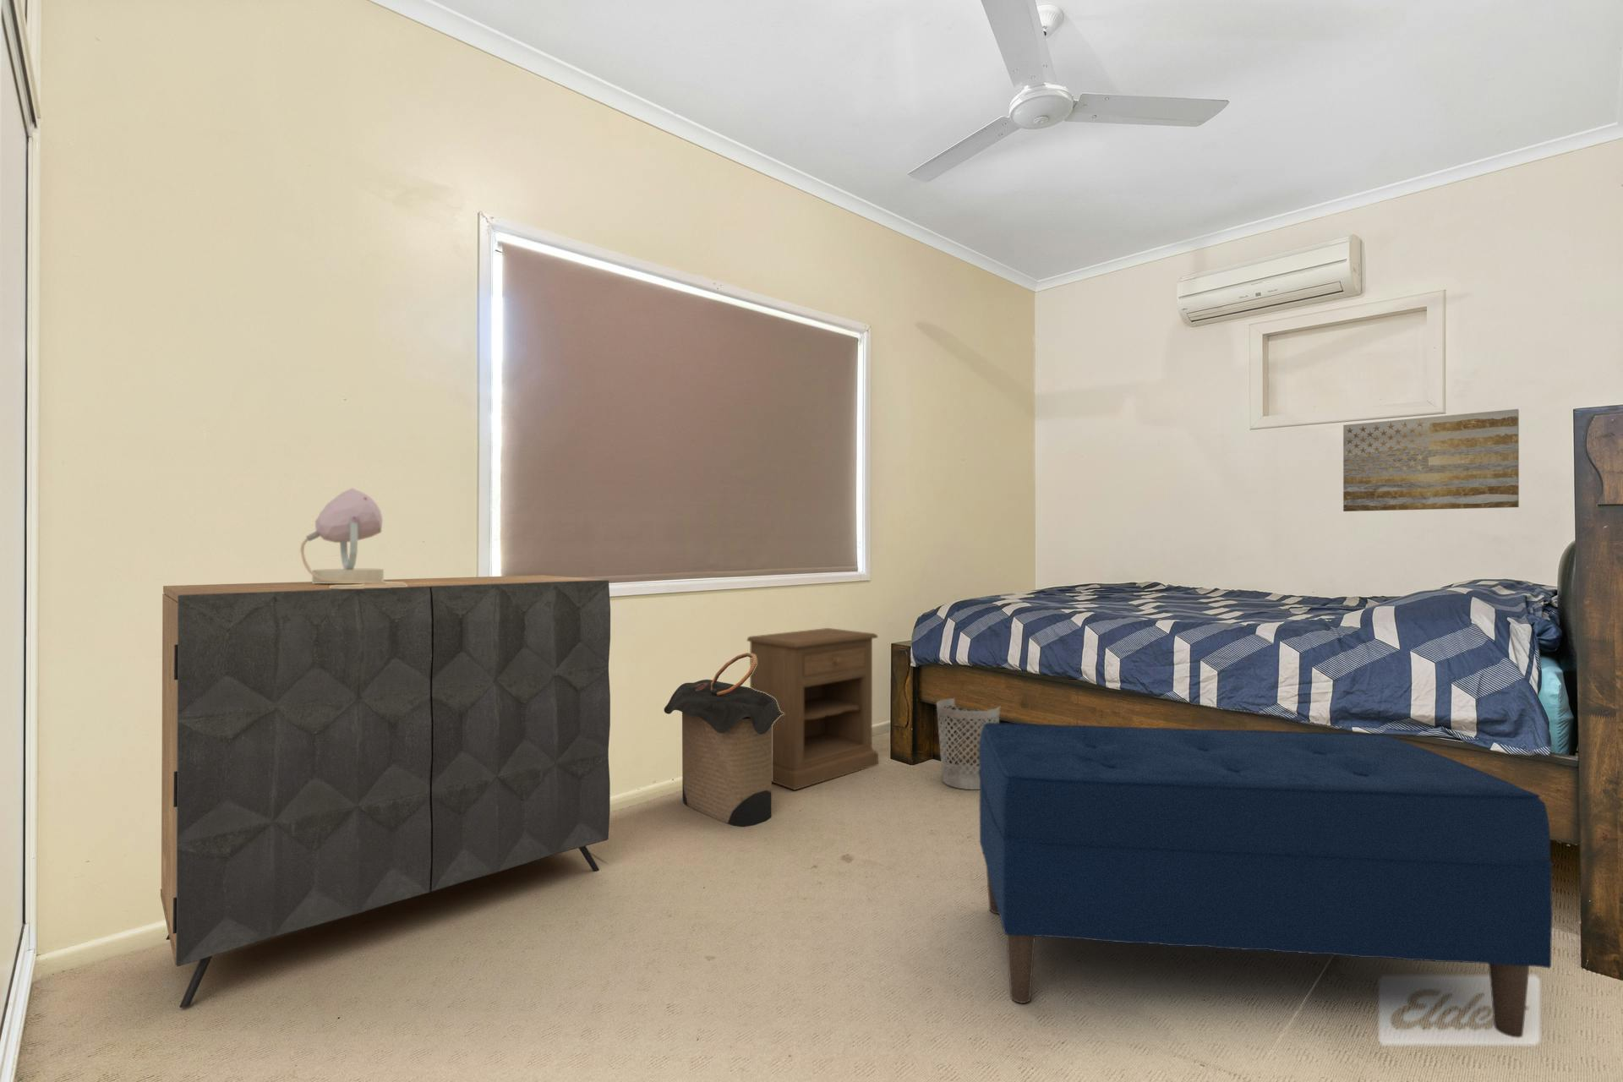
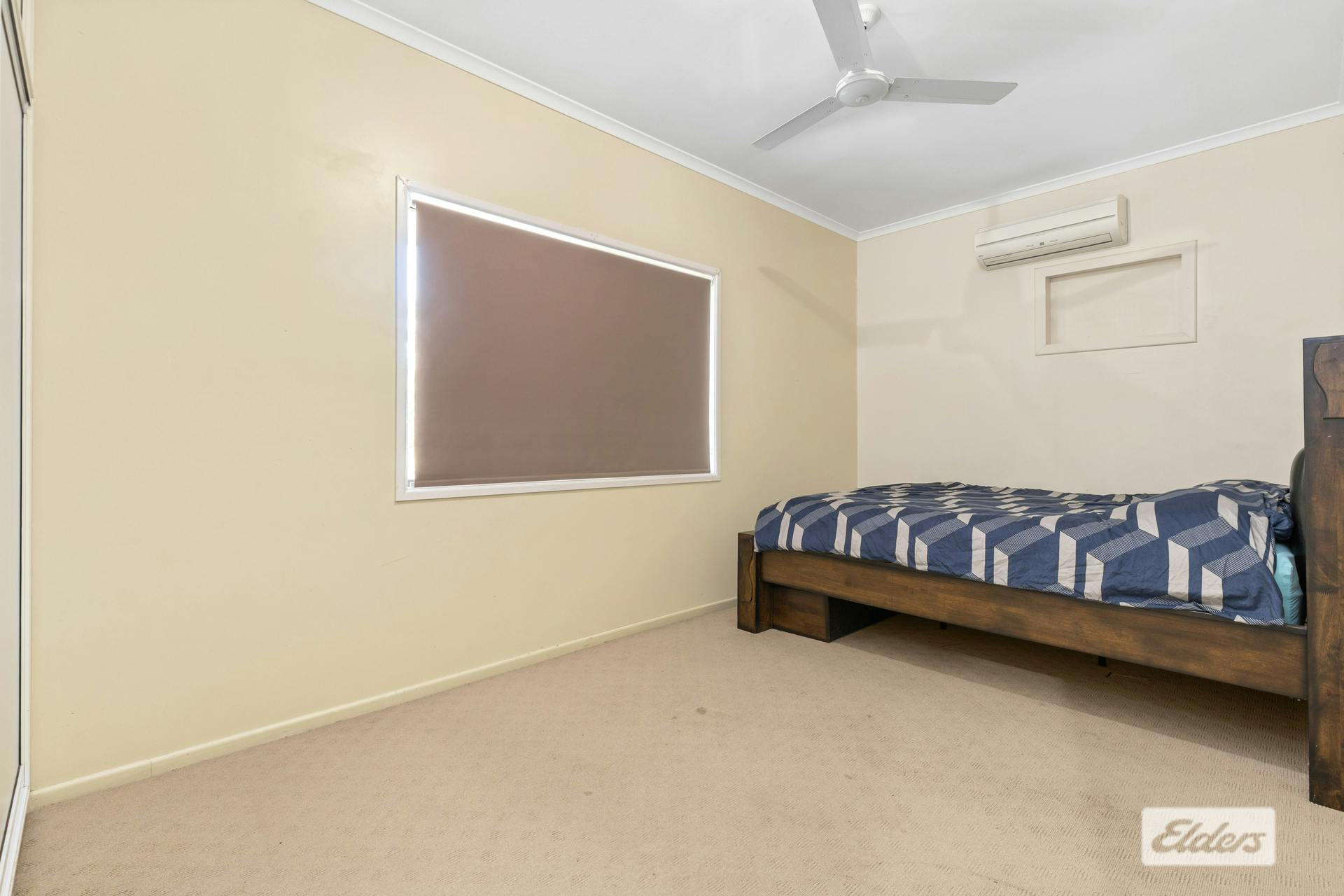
- nightstand [746,627,879,791]
- laundry hamper [663,652,783,827]
- dresser [159,574,611,1008]
- wall art [1343,408,1520,512]
- bench [978,722,1554,1039]
- wastebasket [936,697,1001,790]
- table lamp [299,487,407,588]
